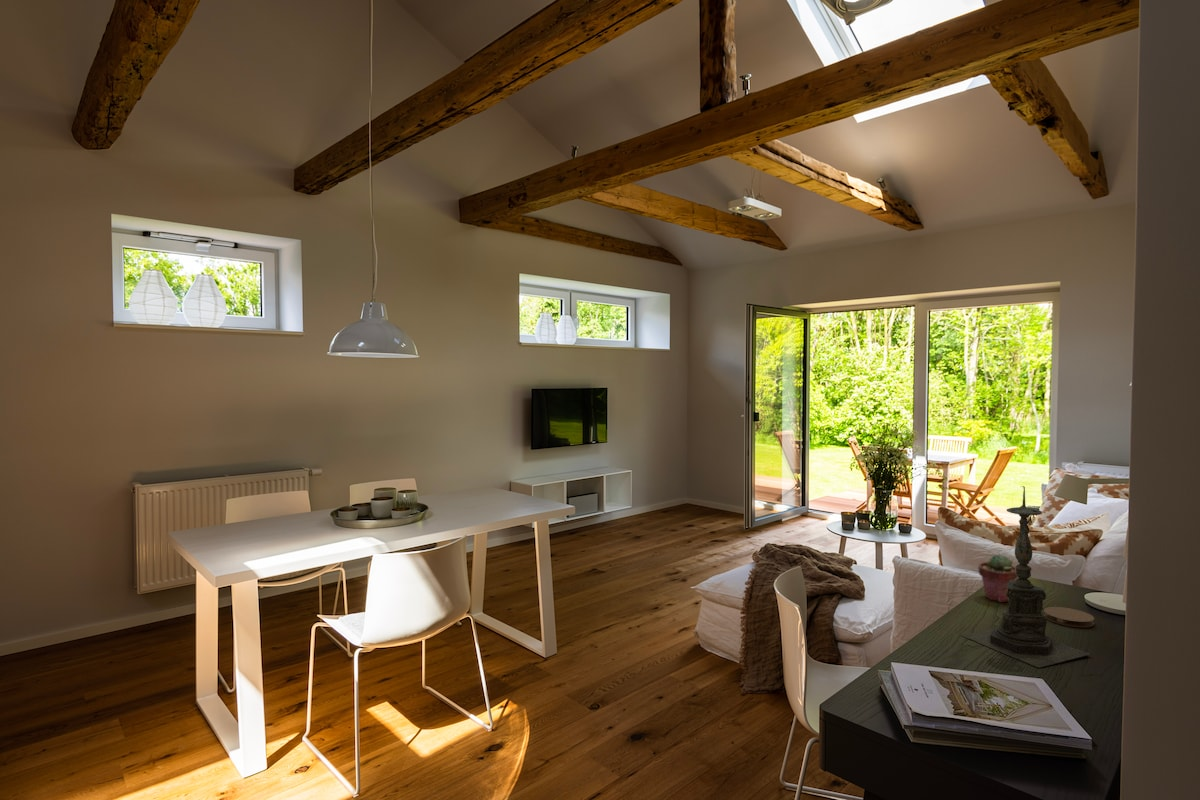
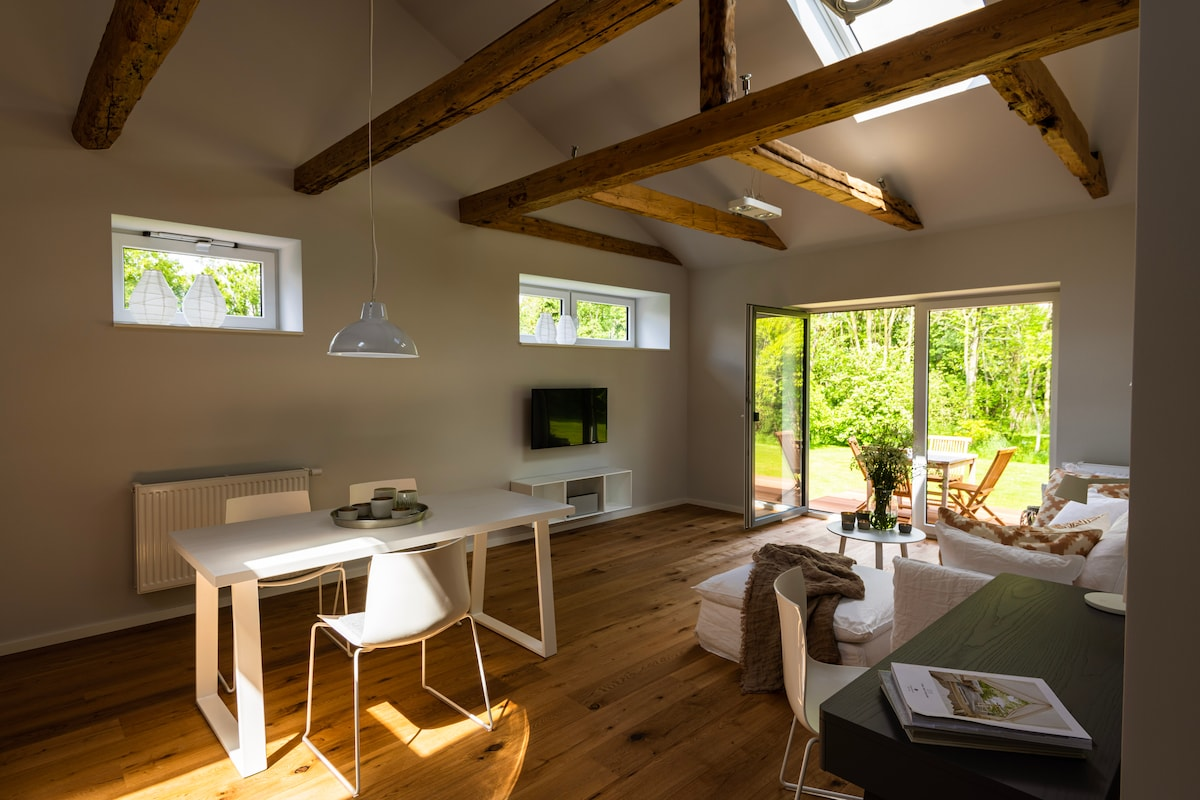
- candle holder [960,485,1092,669]
- potted succulent [977,553,1018,603]
- coaster [1043,606,1095,628]
